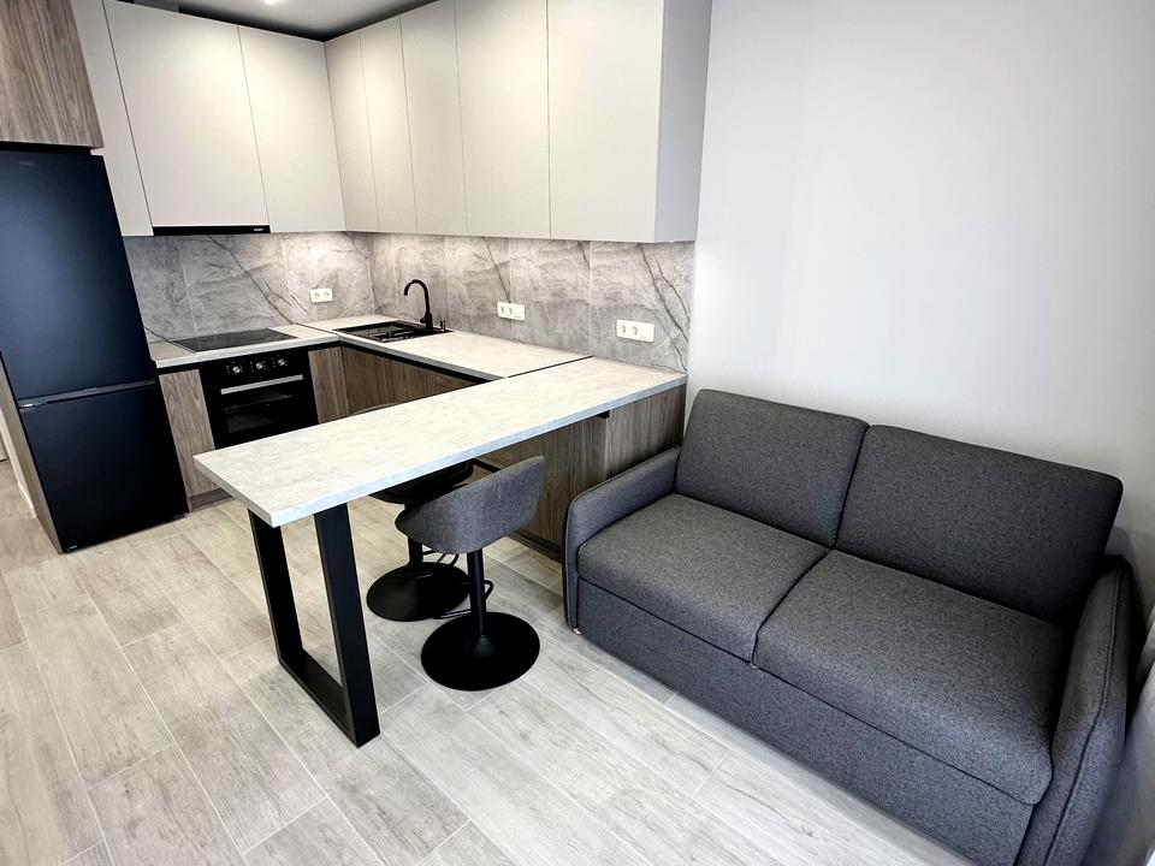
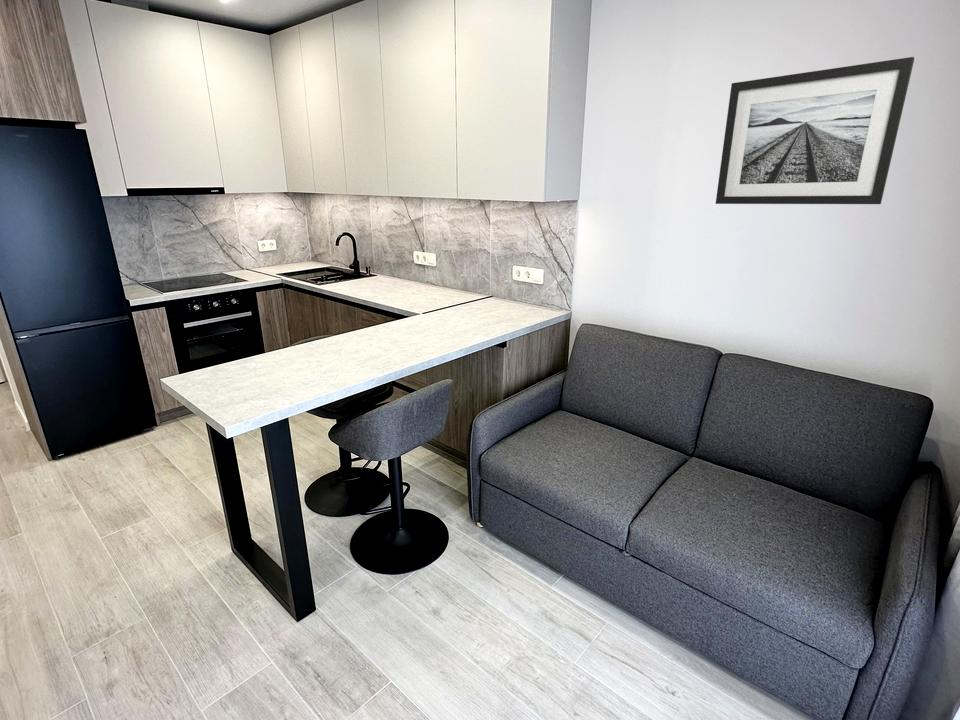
+ wall art [715,56,915,205]
